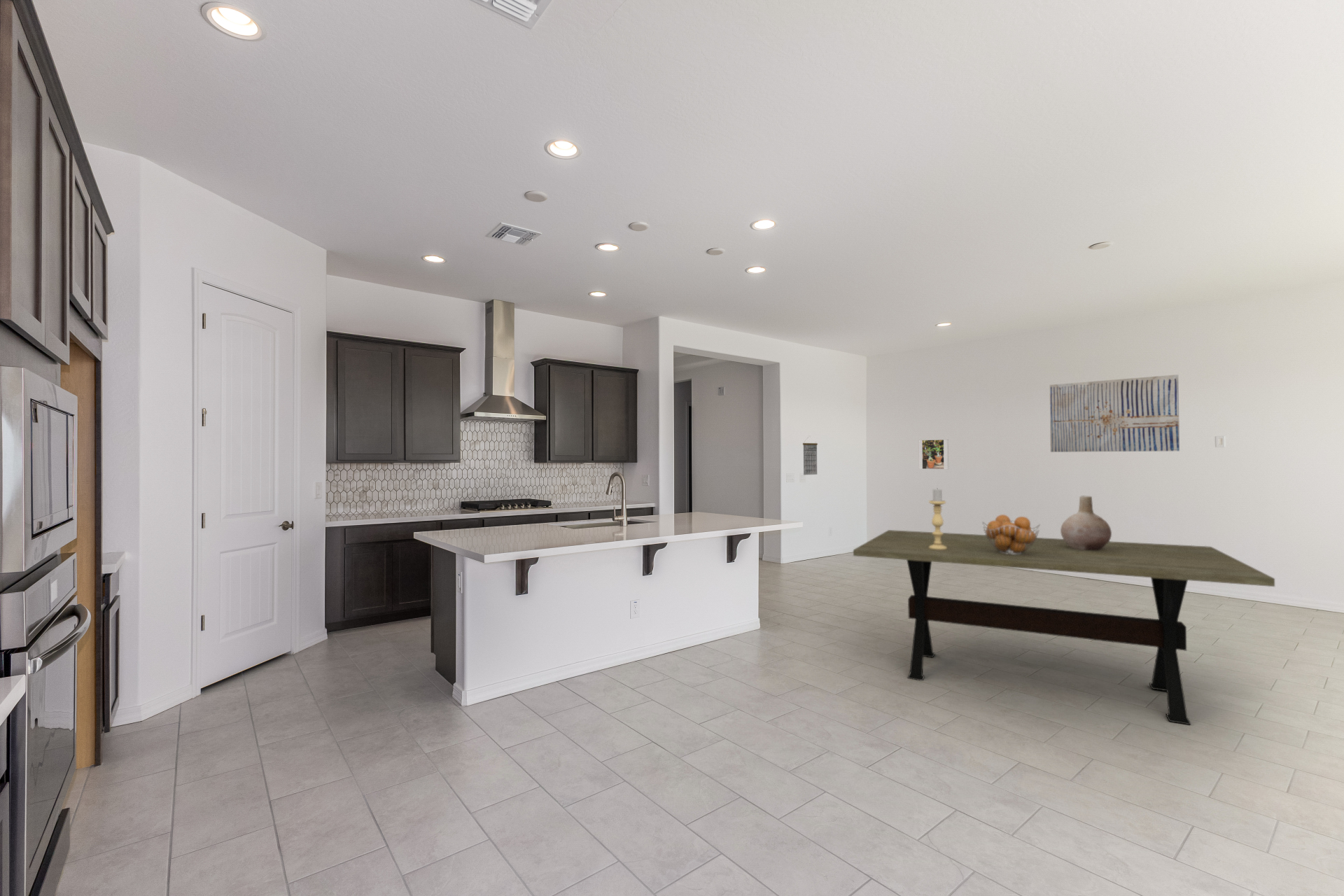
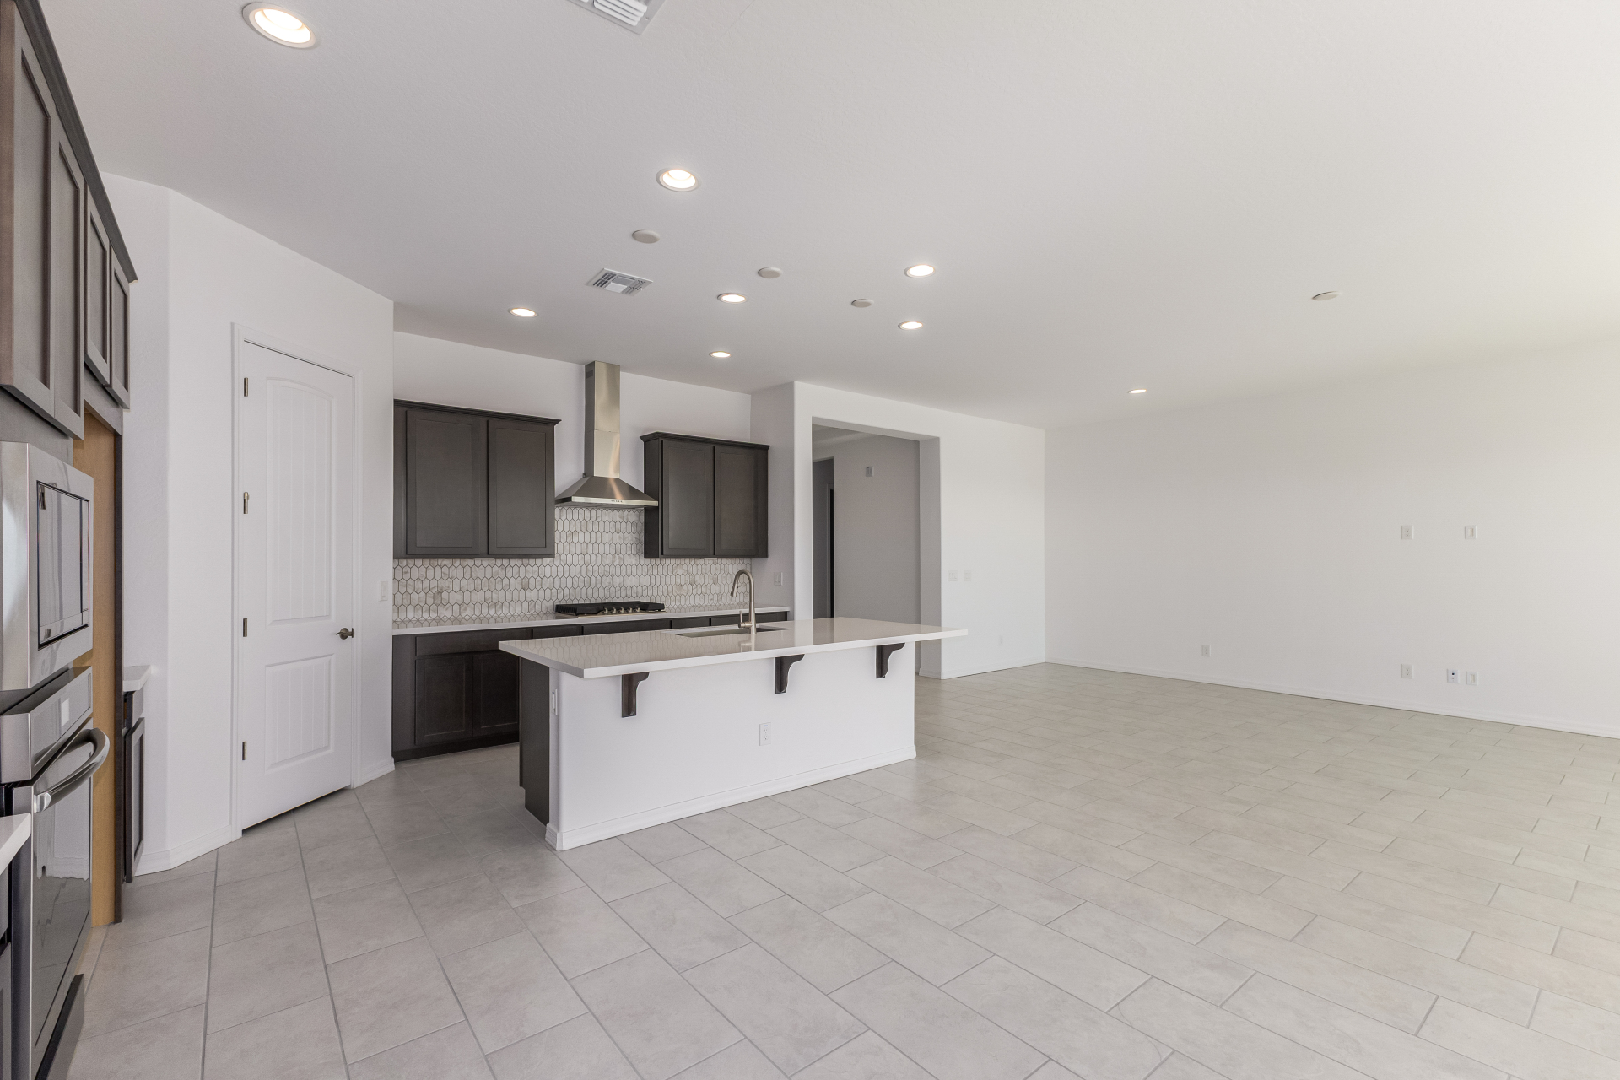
- vase [1060,496,1112,550]
- wall art [1049,374,1180,453]
- calendar [802,435,818,475]
- candle holder [928,487,947,549]
- fruit basket [981,514,1041,554]
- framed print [918,439,949,470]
- dining table [853,529,1275,725]
